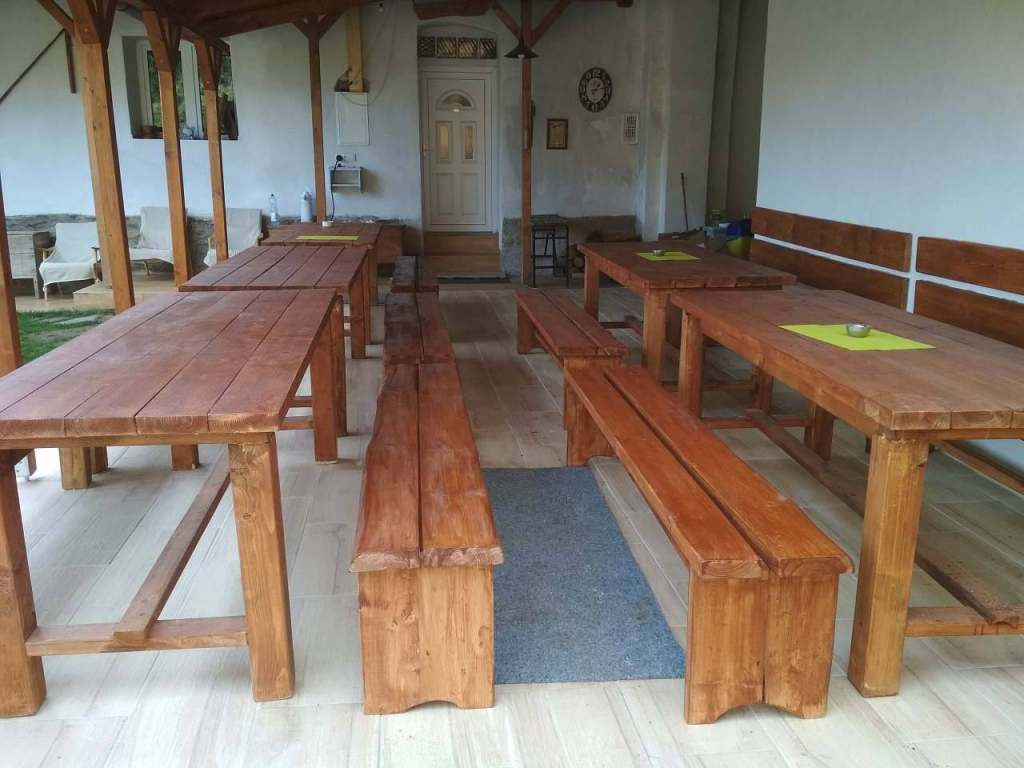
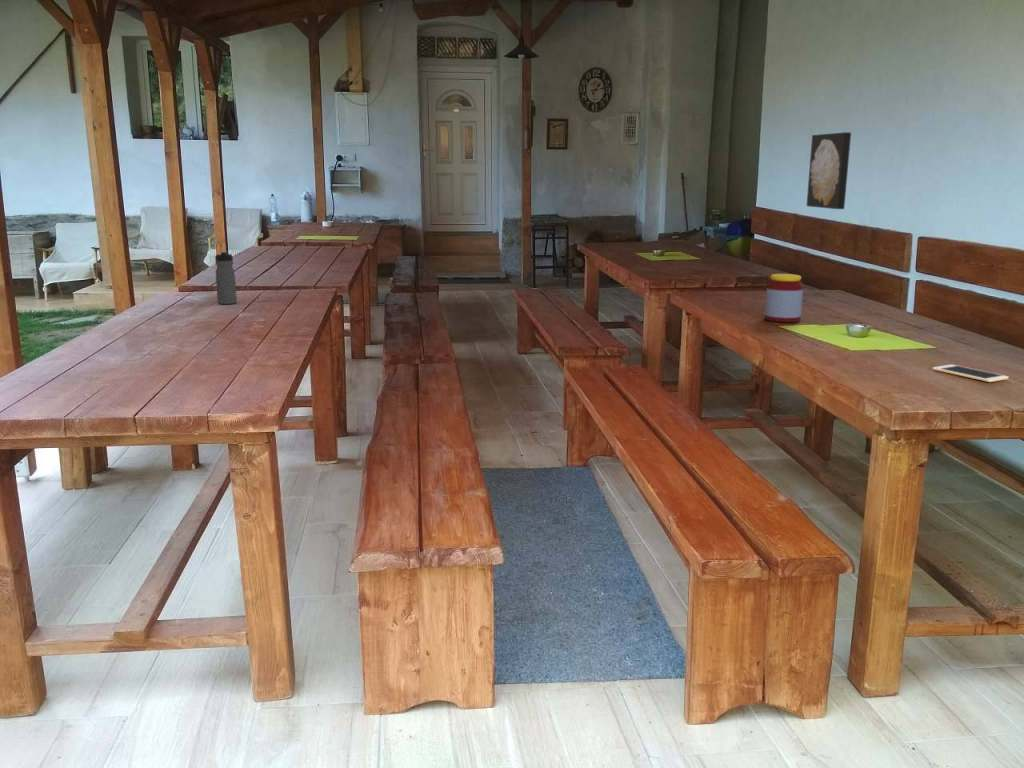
+ water bottle [214,250,238,305]
+ cell phone [932,364,1010,383]
+ jar [764,273,804,323]
+ wall art [806,131,852,210]
